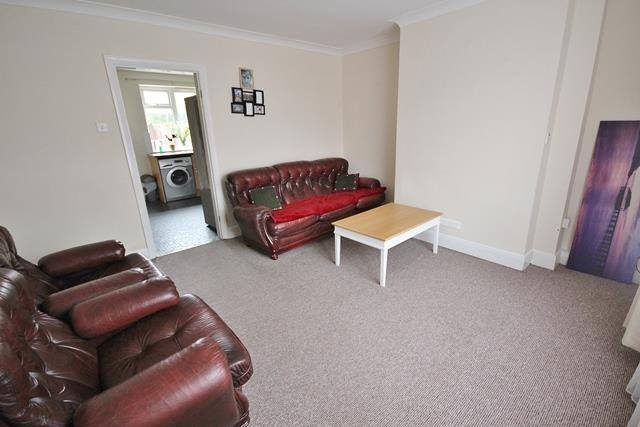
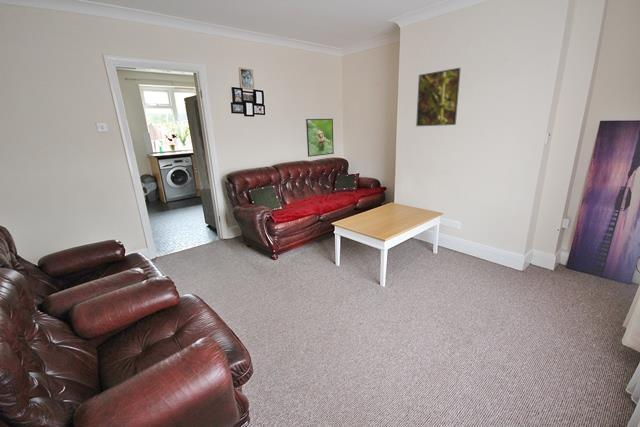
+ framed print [305,118,335,158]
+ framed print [415,67,462,127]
